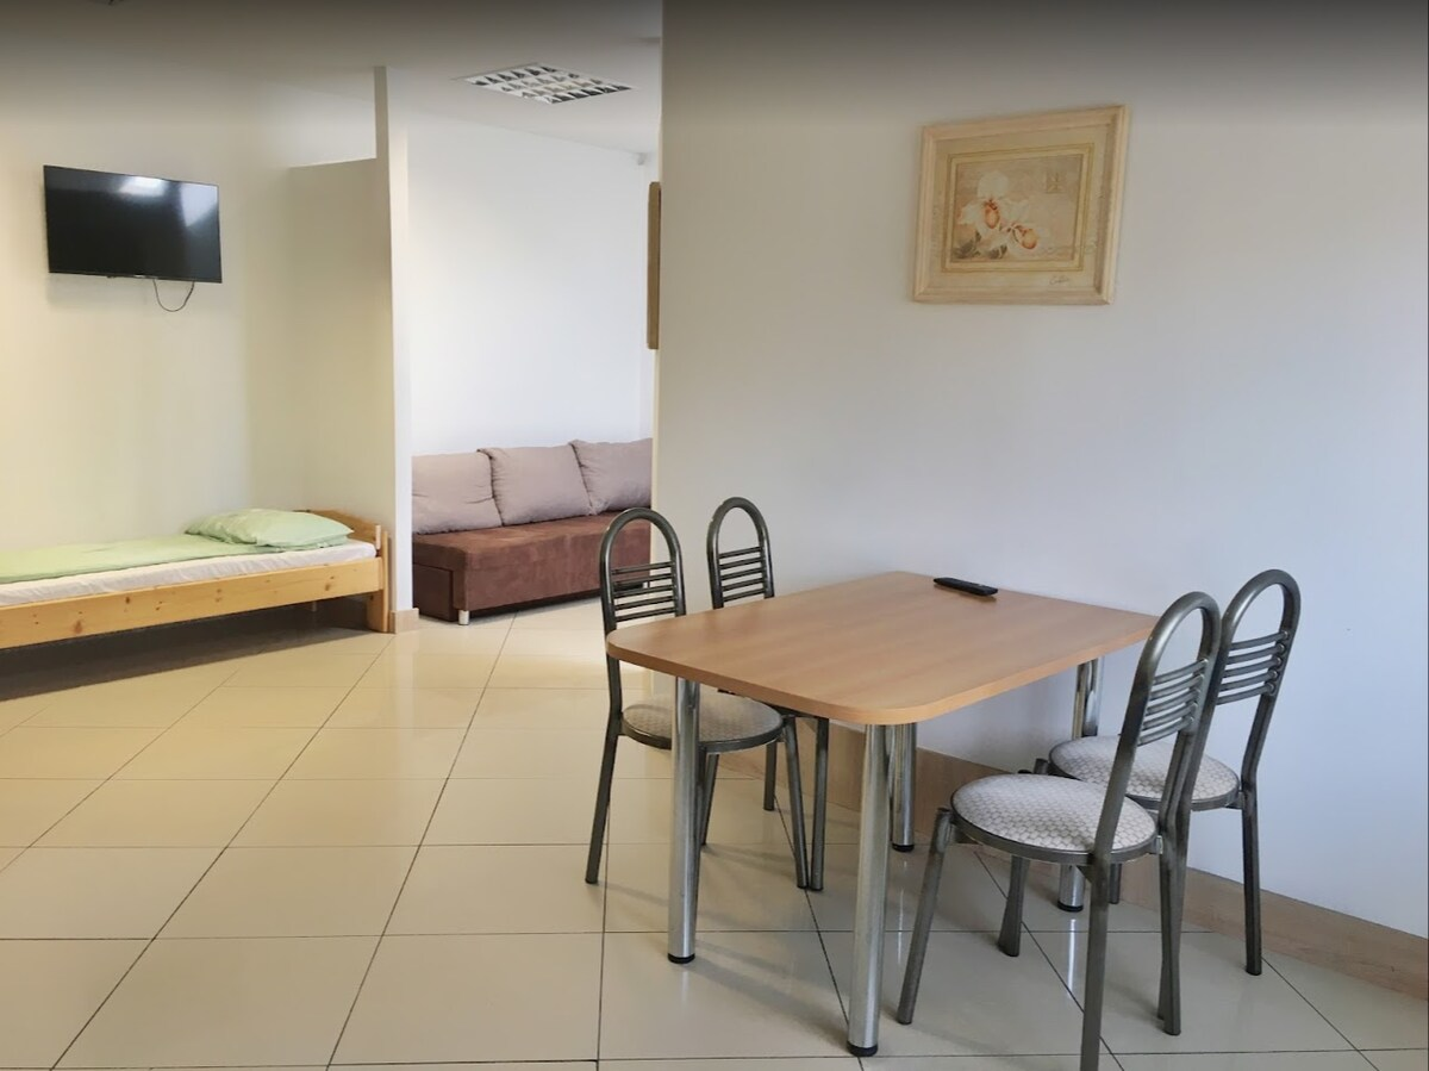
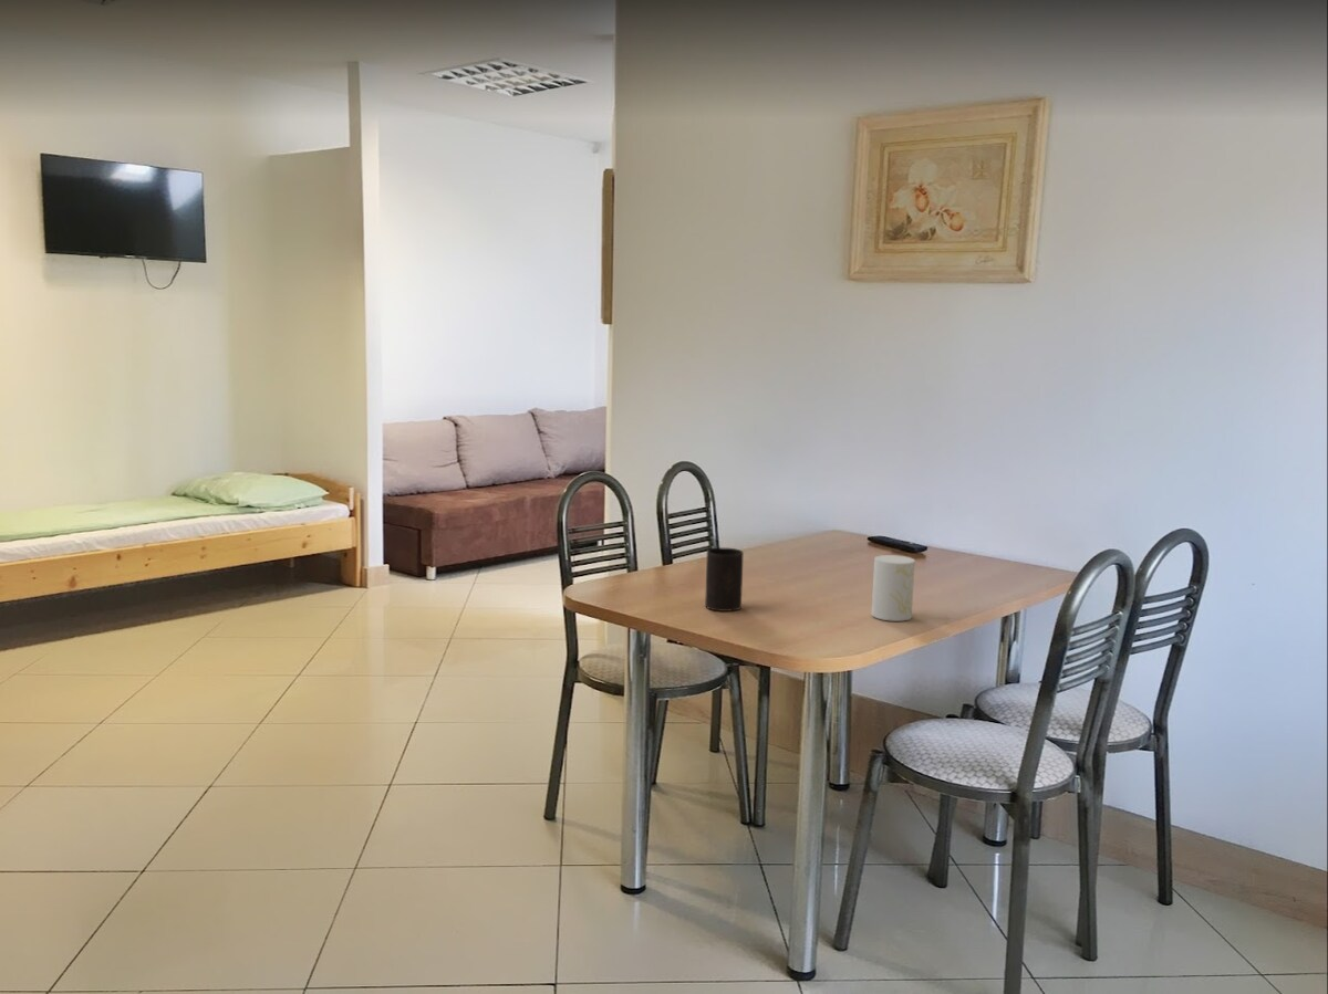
+ cup [704,546,745,613]
+ cup [871,554,916,622]
